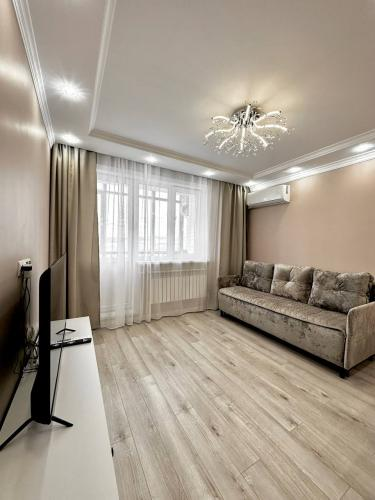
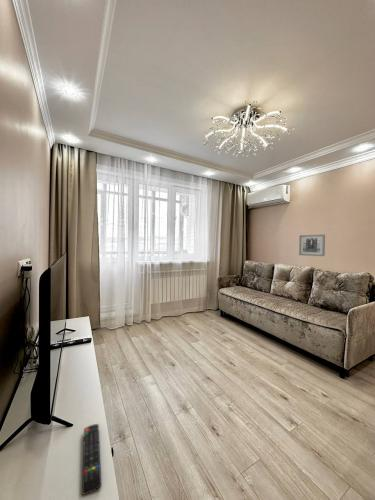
+ remote control [81,423,102,496]
+ wall art [298,234,326,257]
